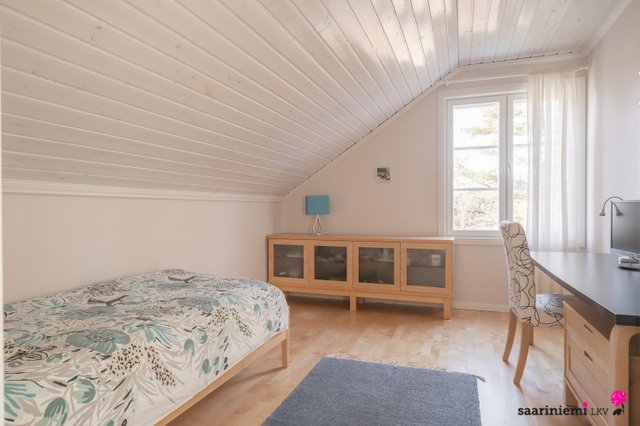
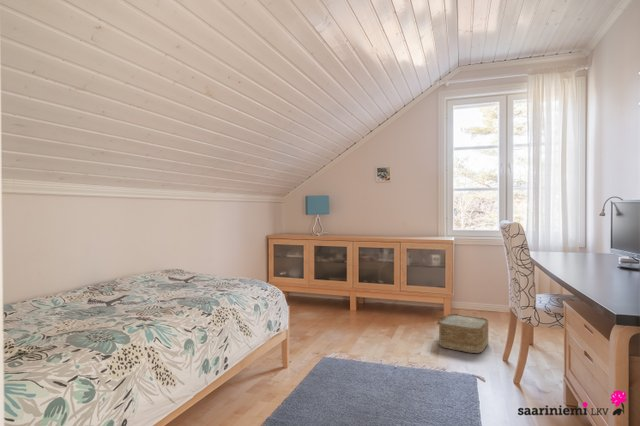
+ woven basket [436,313,489,354]
